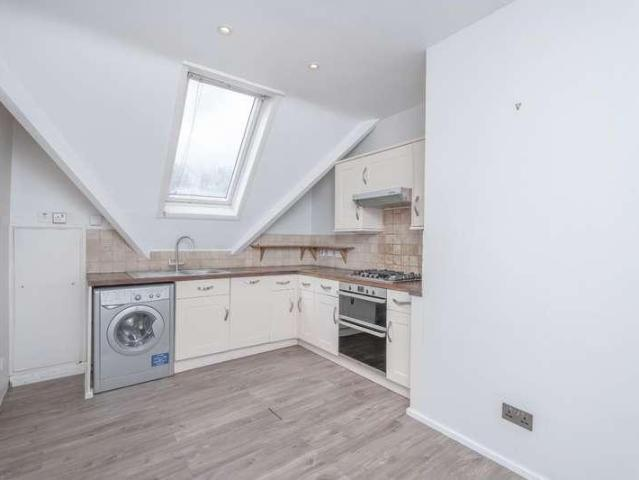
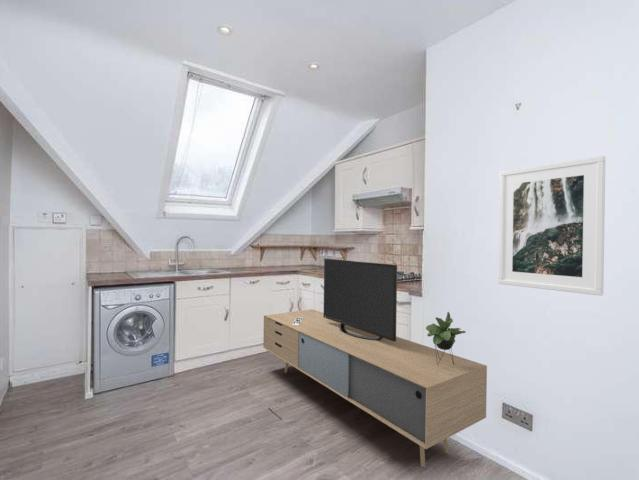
+ media console [262,257,488,468]
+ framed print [497,155,606,297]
